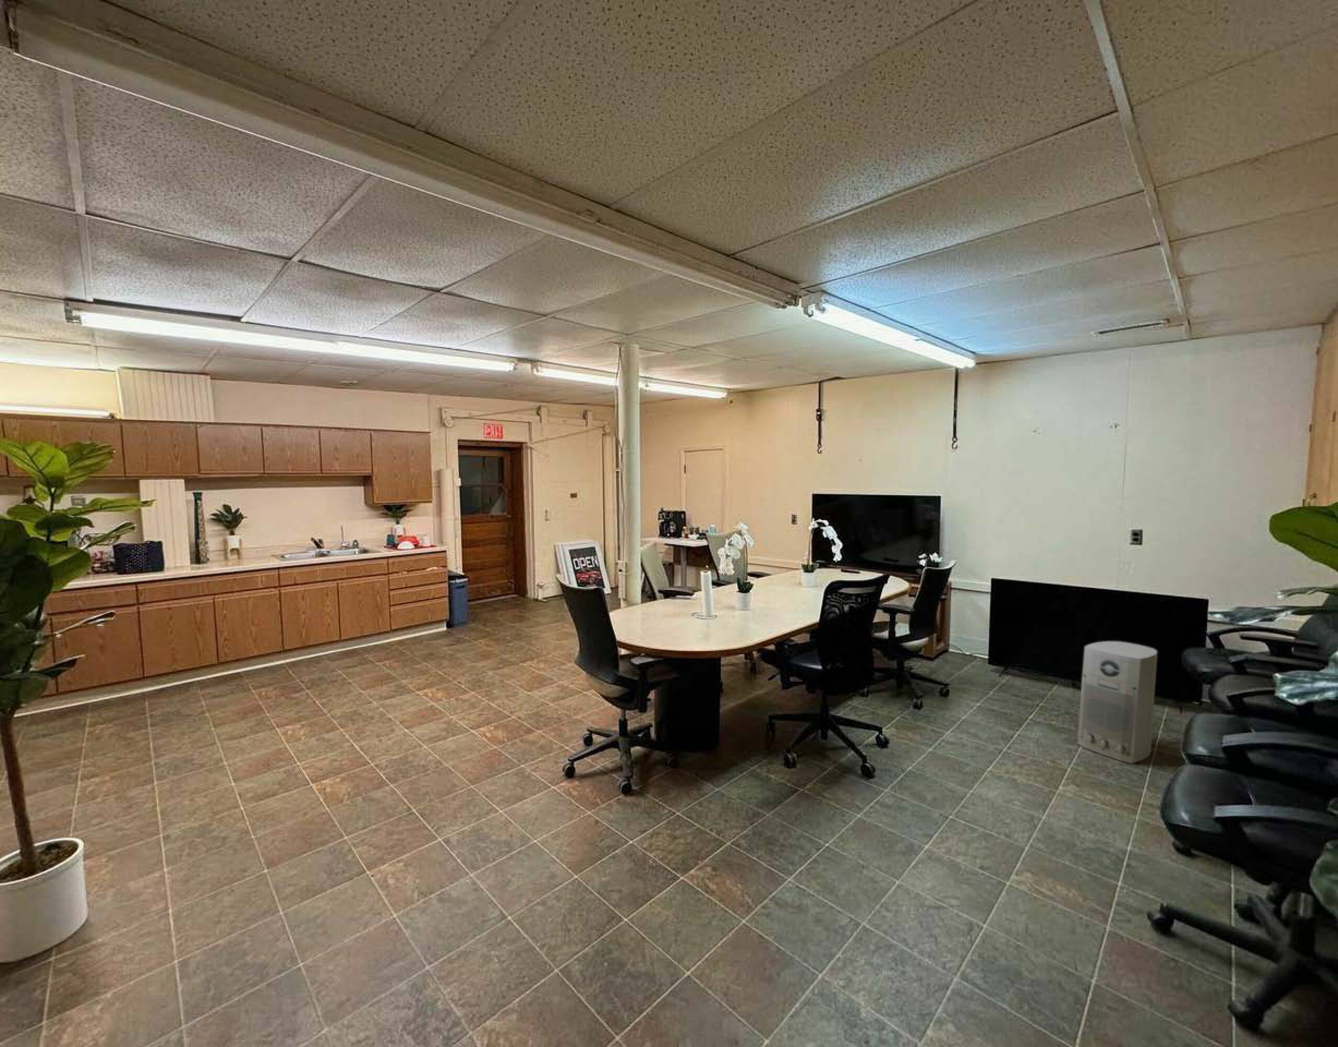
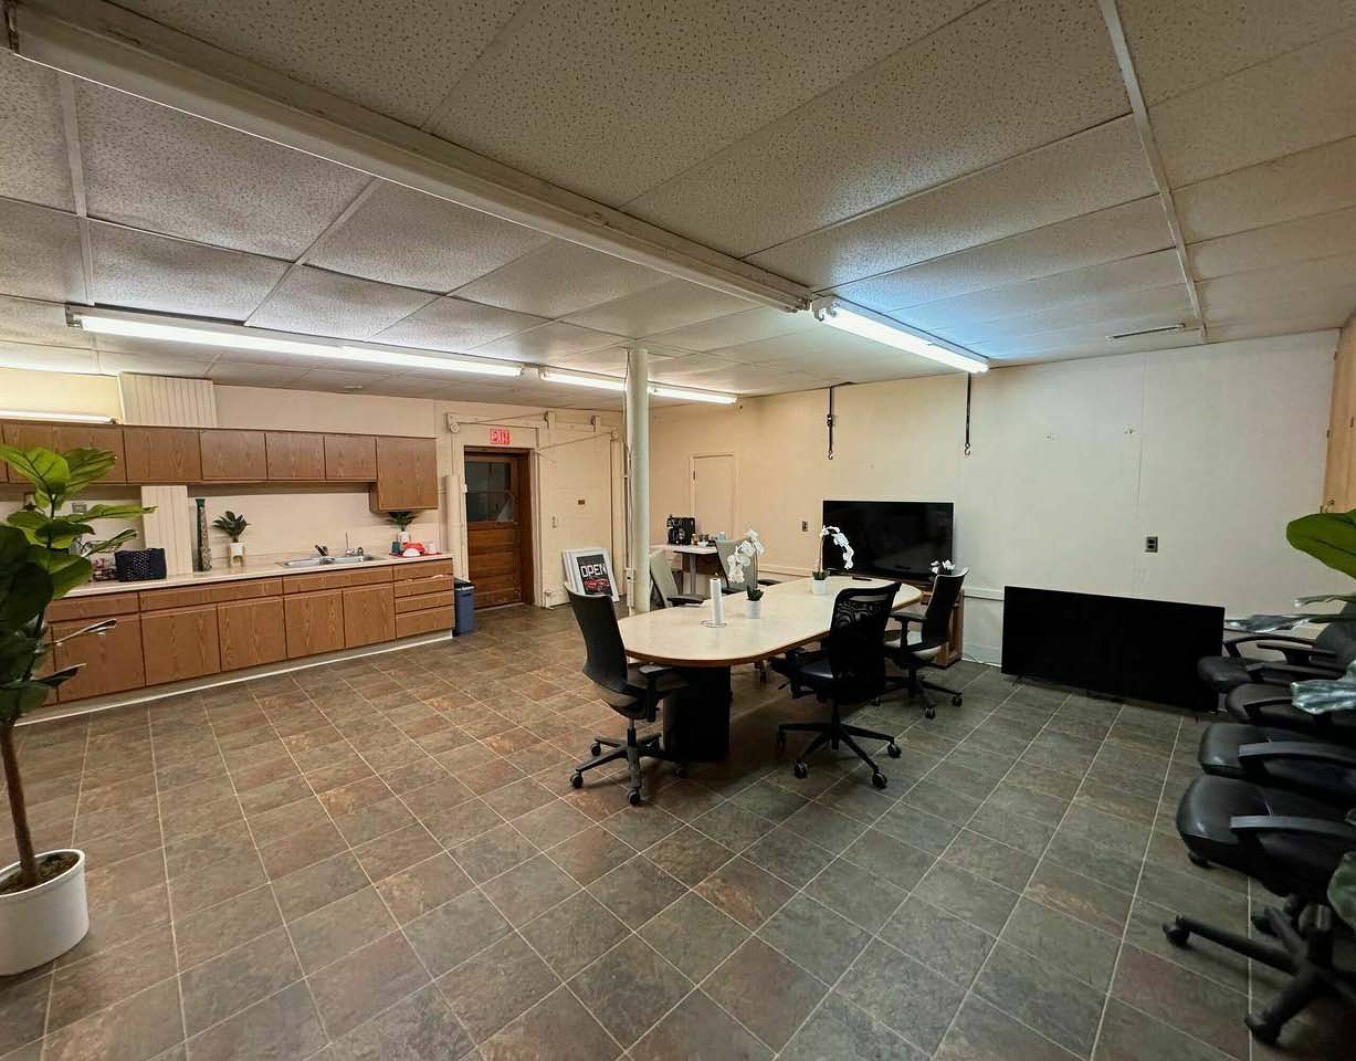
- air purifier [1076,641,1158,765]
